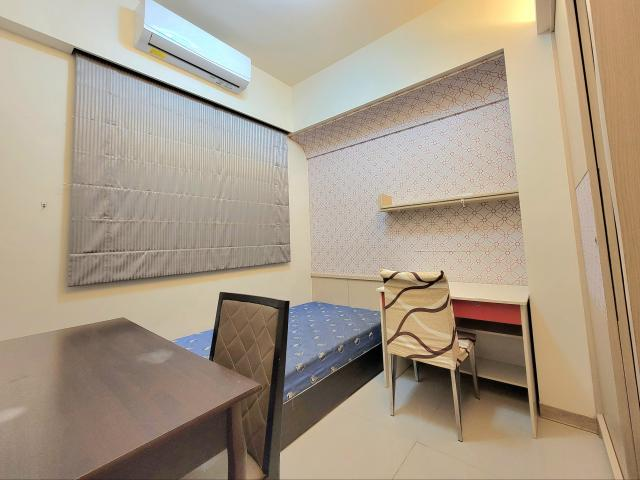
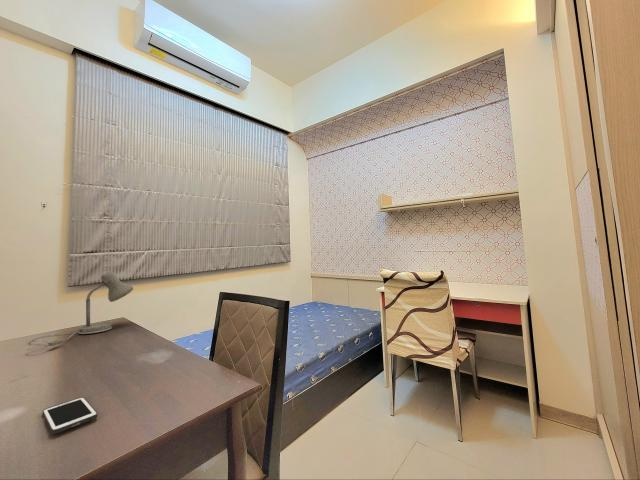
+ cell phone [42,396,98,435]
+ desk lamp [26,270,134,351]
